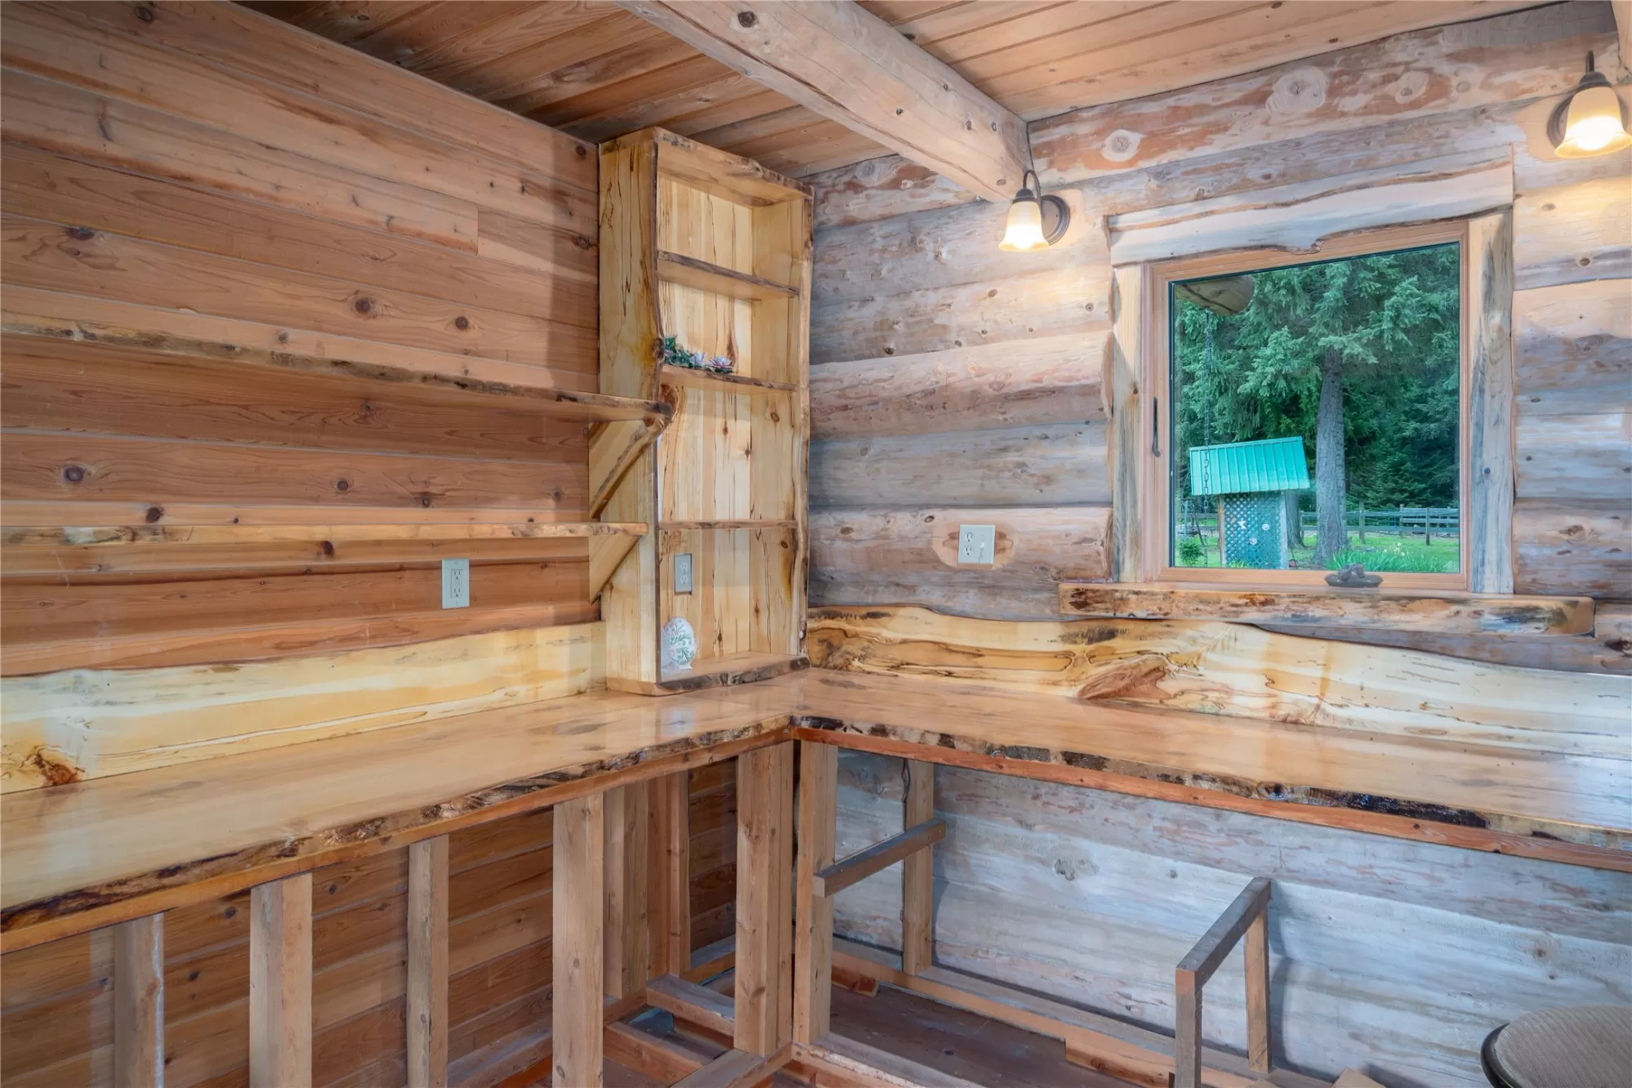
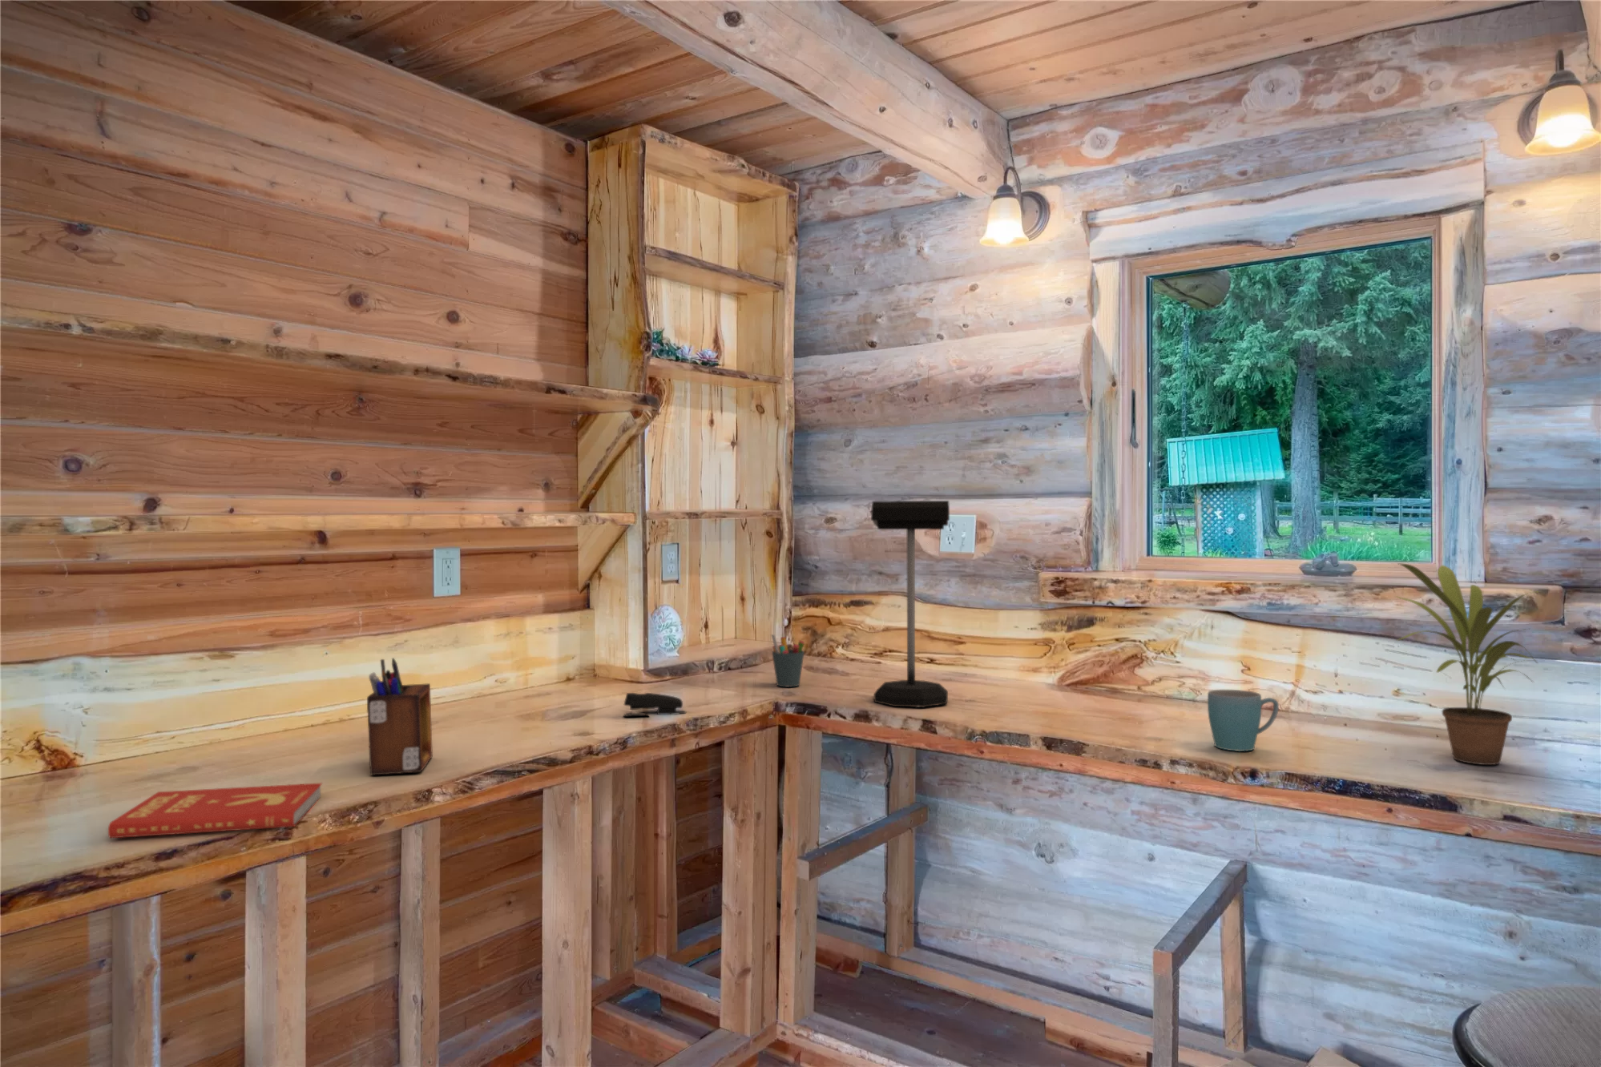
+ book [107,782,323,838]
+ potted plant [1394,563,1539,766]
+ mug [1207,688,1279,753]
+ pen holder [771,634,805,688]
+ mailbox [871,500,951,709]
+ desk organizer [366,657,434,776]
+ stapler [623,692,687,718]
